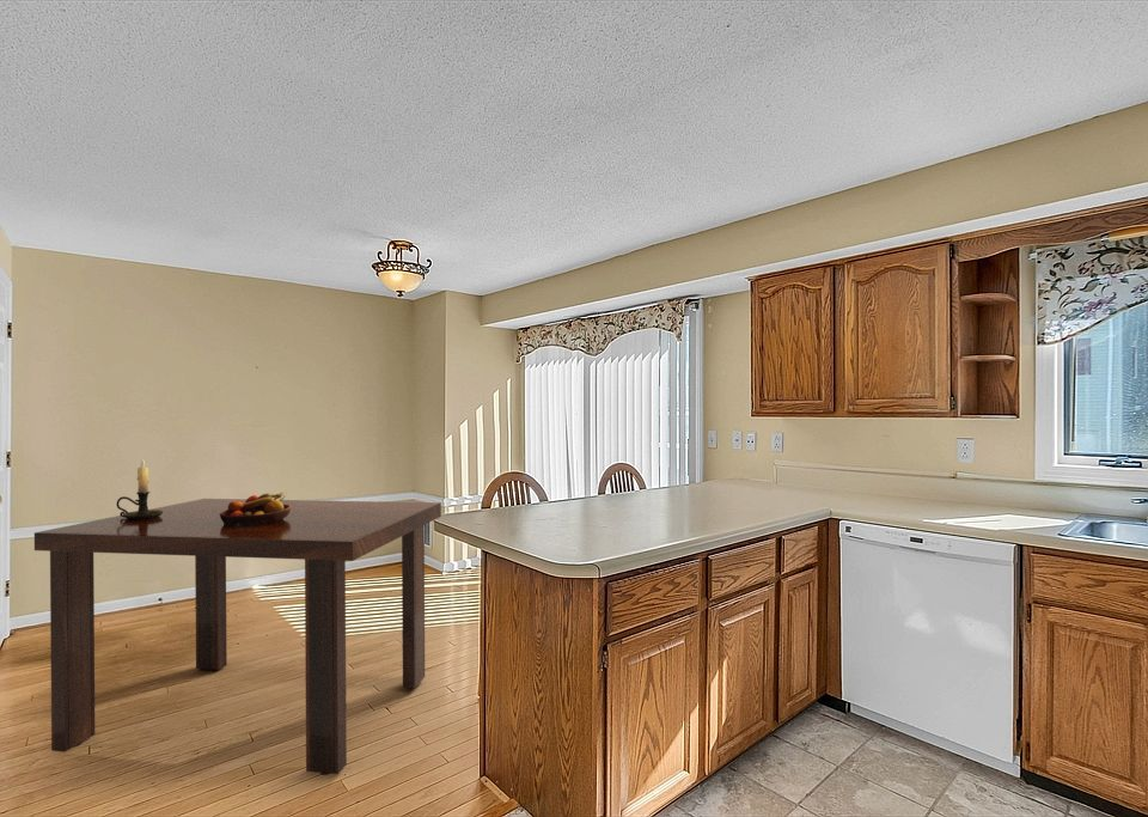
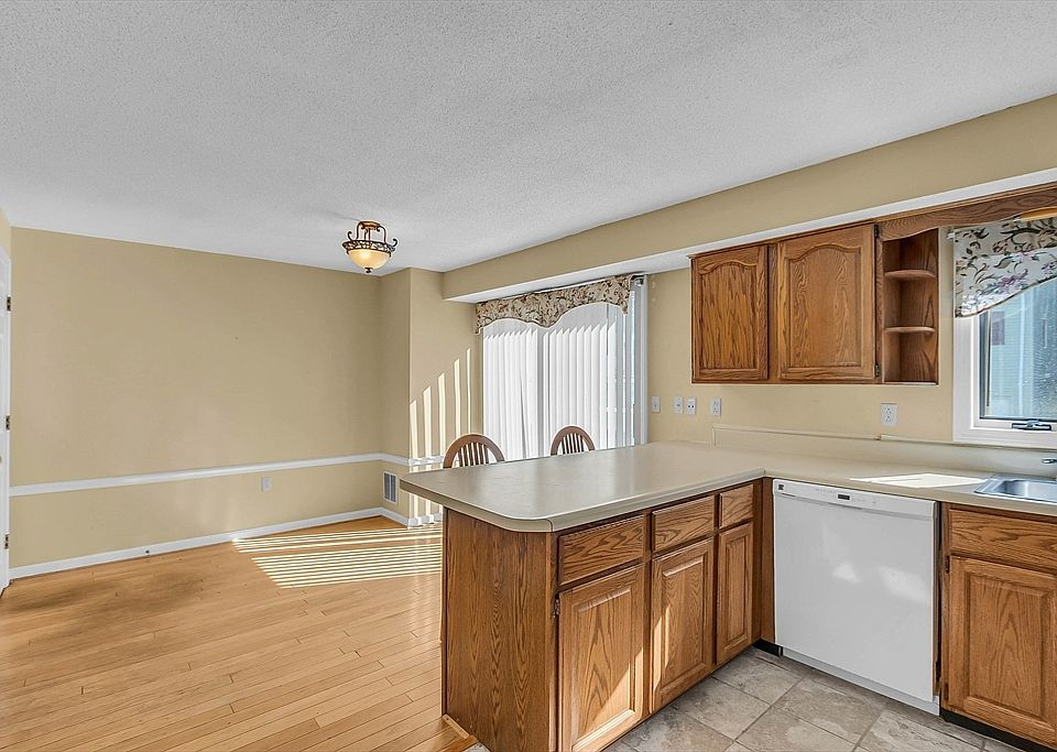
- fruit bowl [220,490,291,526]
- candle holder [115,457,163,520]
- dining table [33,498,442,776]
